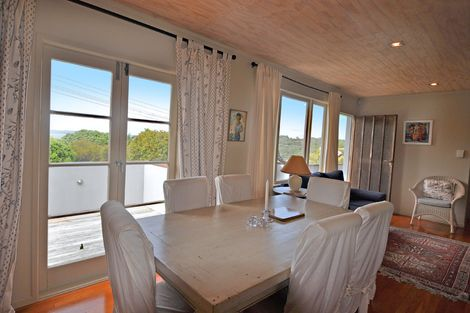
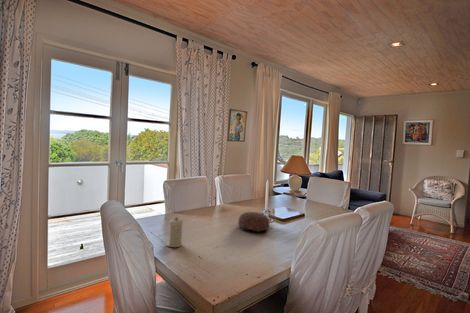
+ candle [165,216,184,248]
+ decorative bowl [237,211,270,233]
